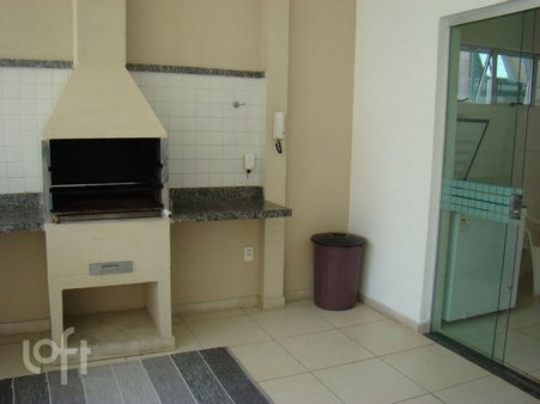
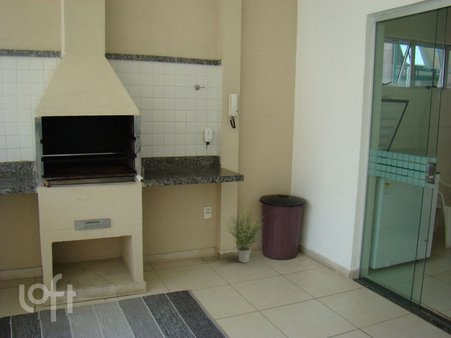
+ potted plant [222,209,266,264]
